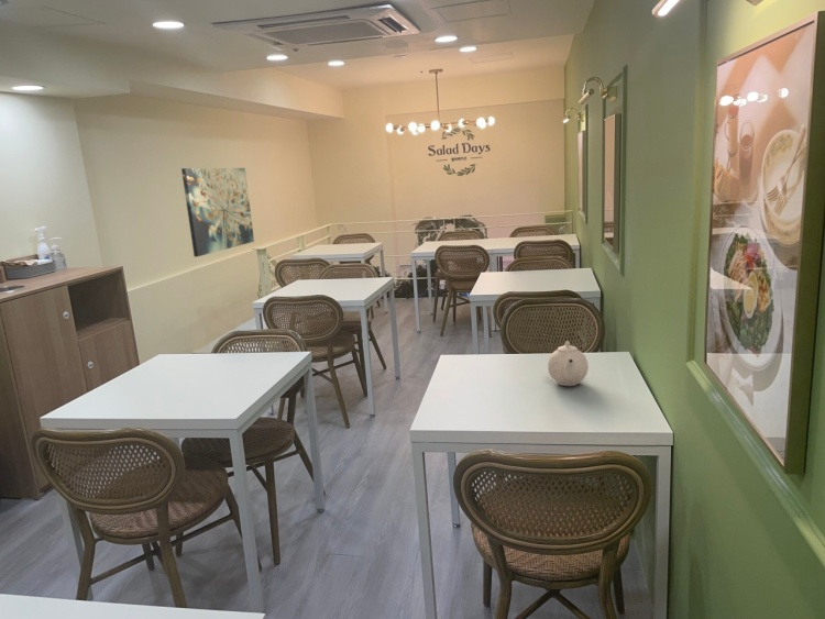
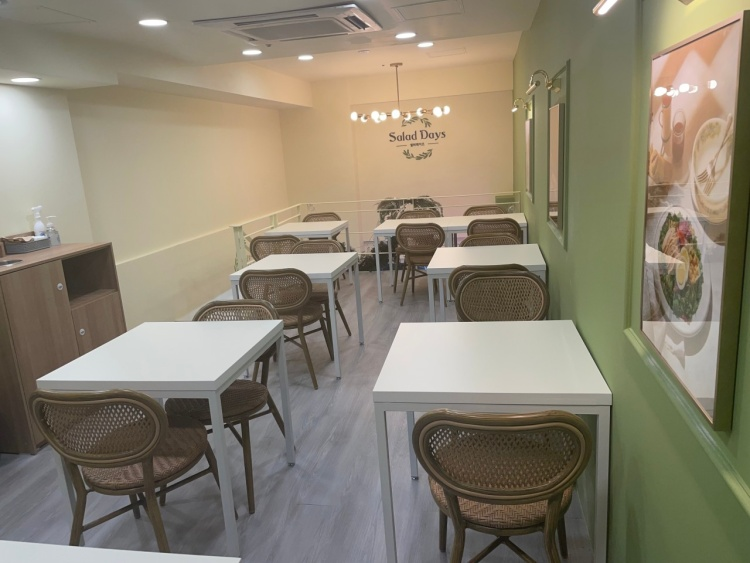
- wall art [180,167,255,258]
- teapot [547,340,590,387]
